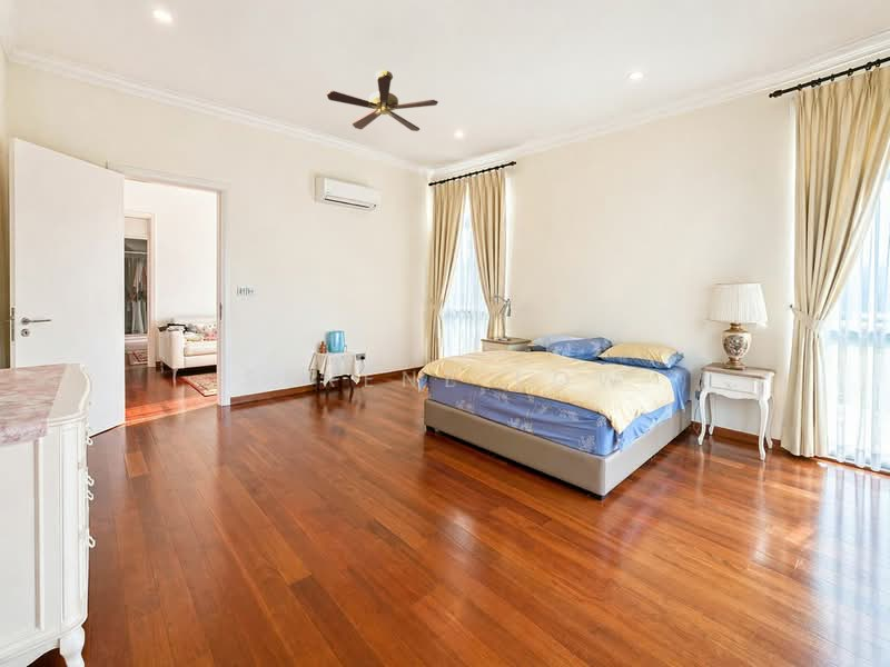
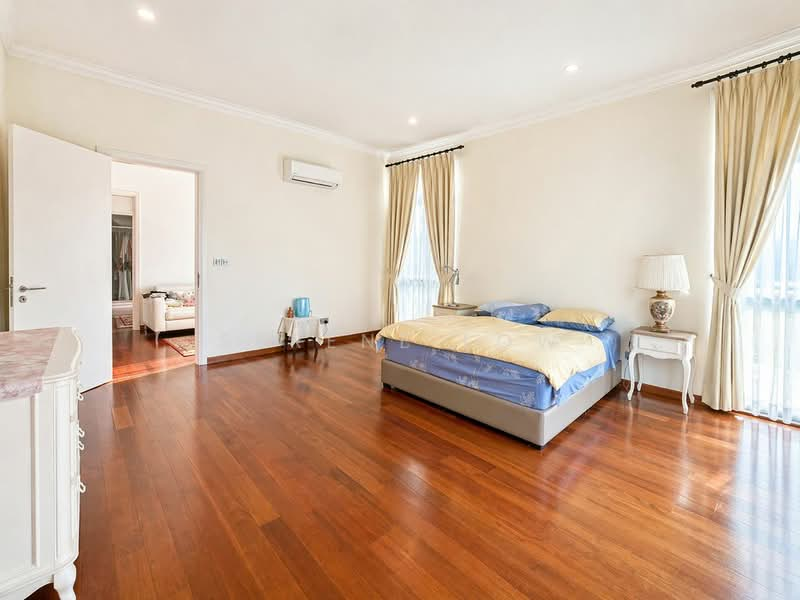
- ceiling fan [326,69,439,132]
